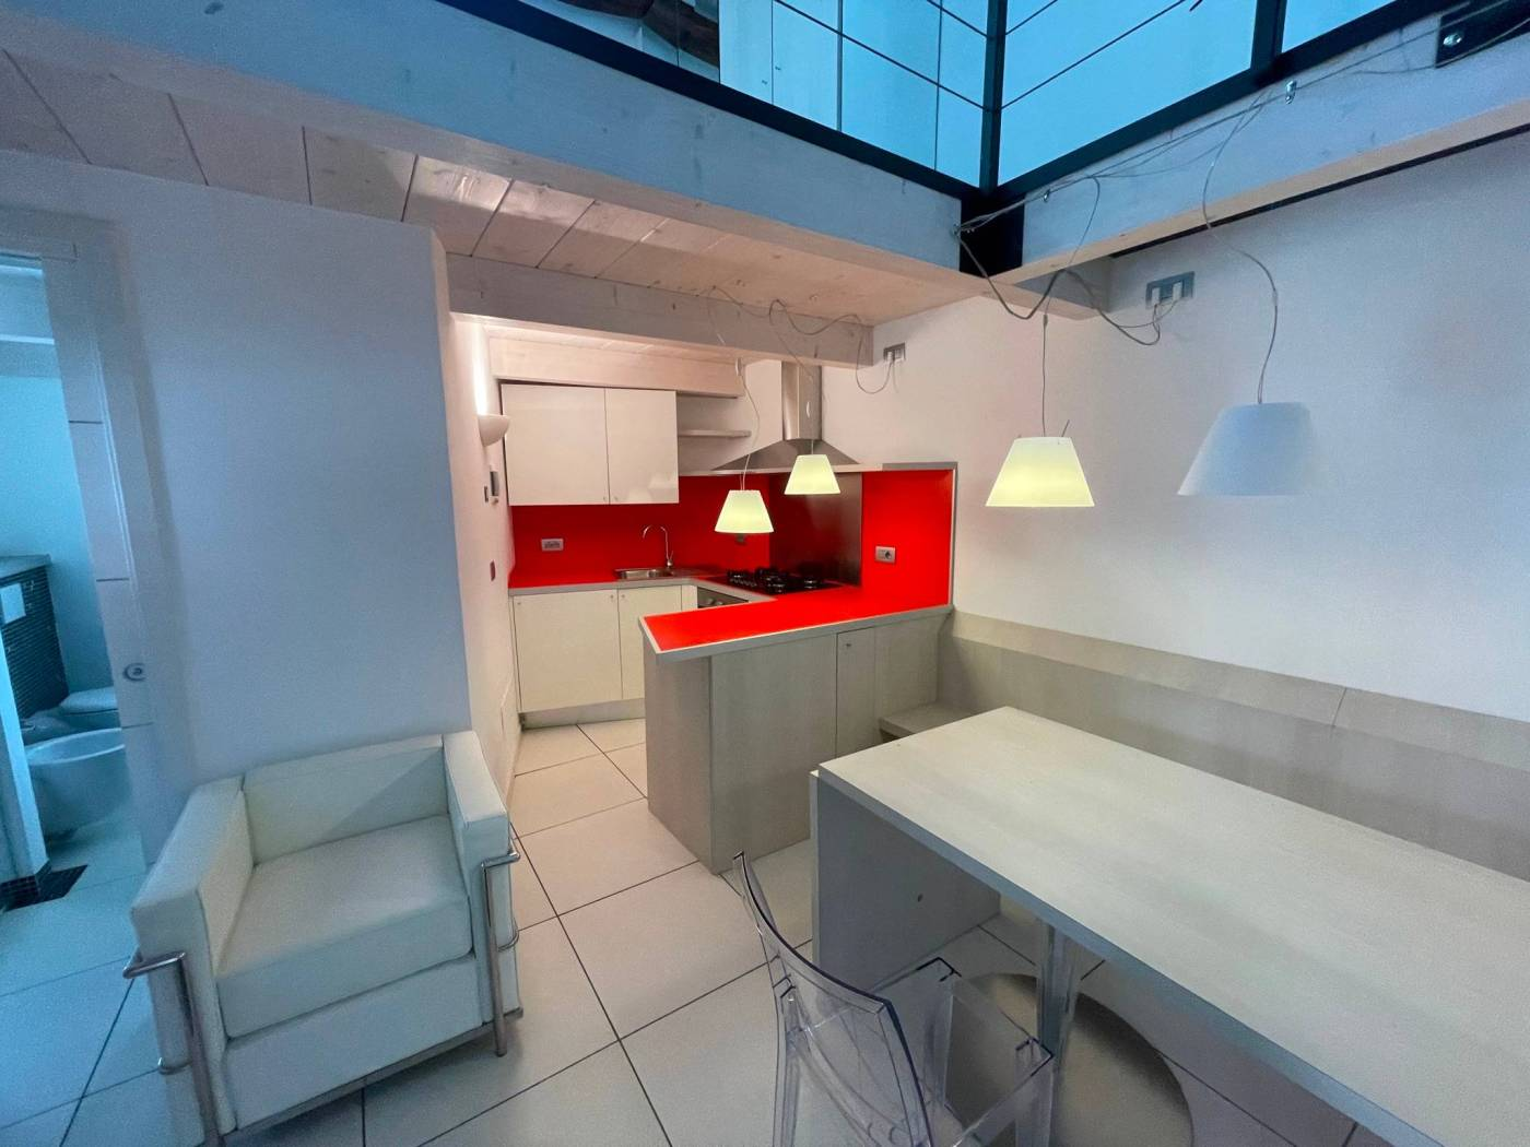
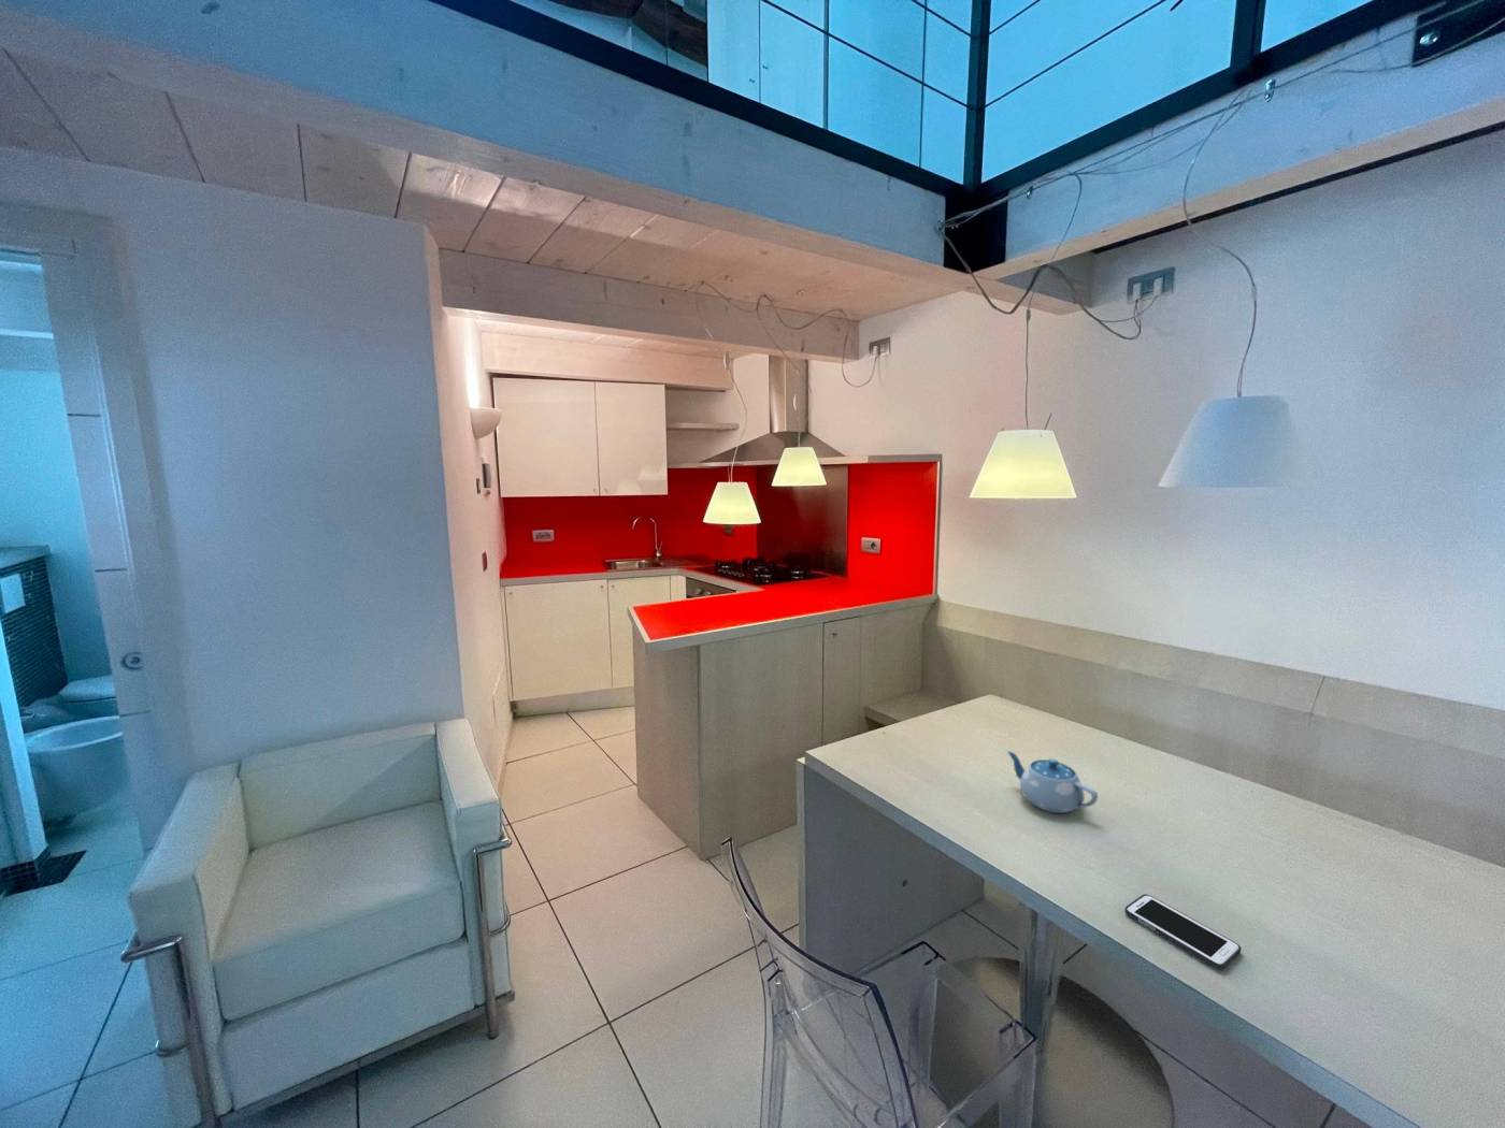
+ chinaware [1006,750,1099,814]
+ cell phone [1125,892,1242,970]
